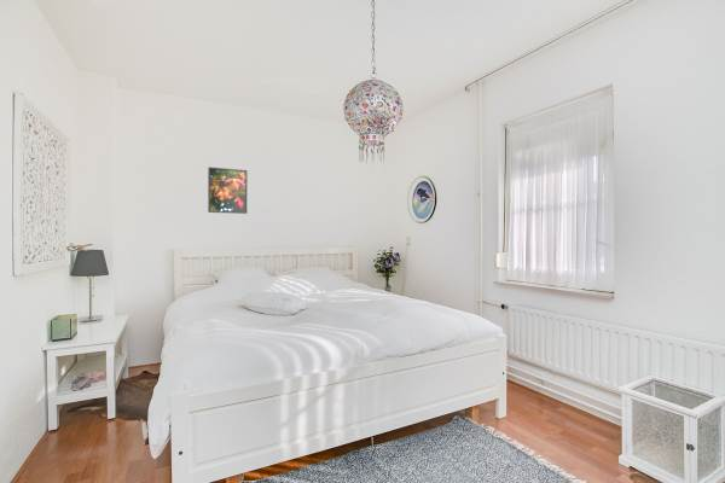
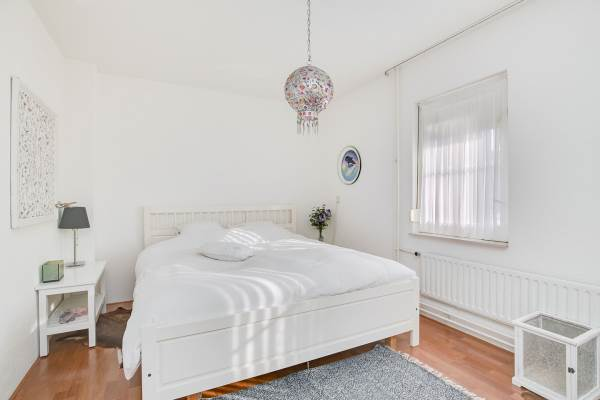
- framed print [207,167,249,215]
